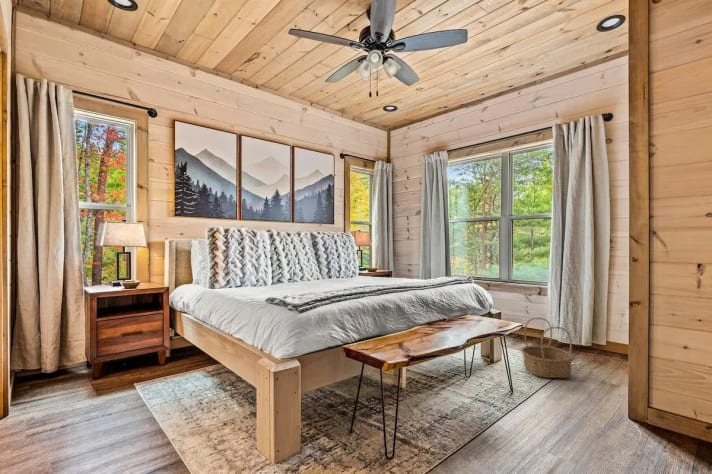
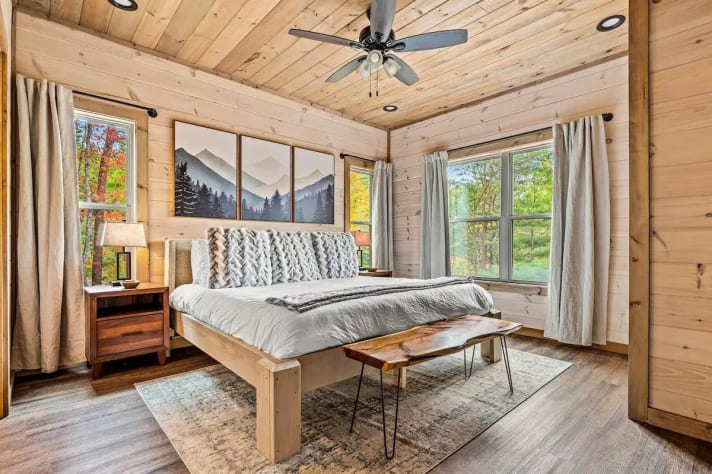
- basket [520,316,575,379]
